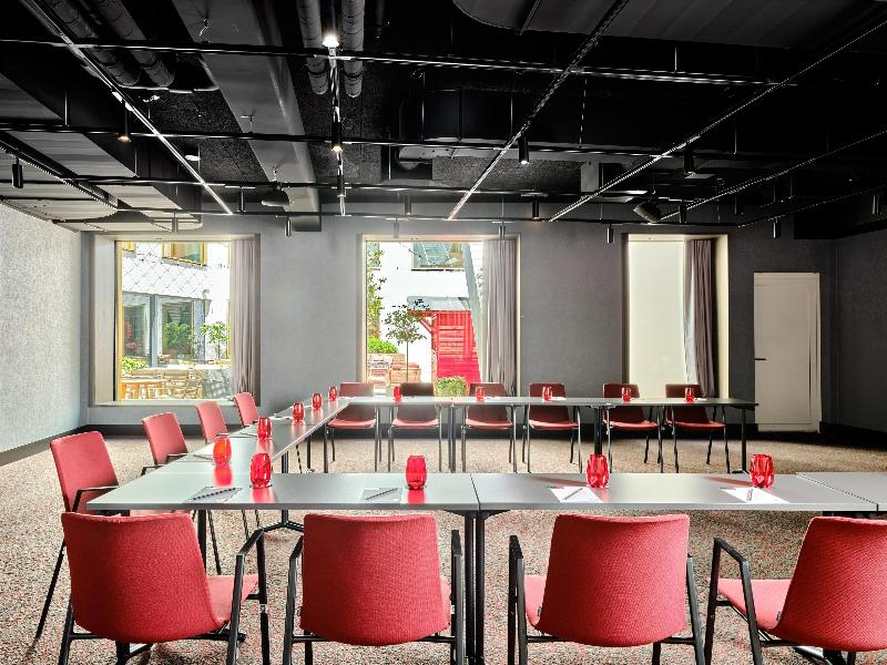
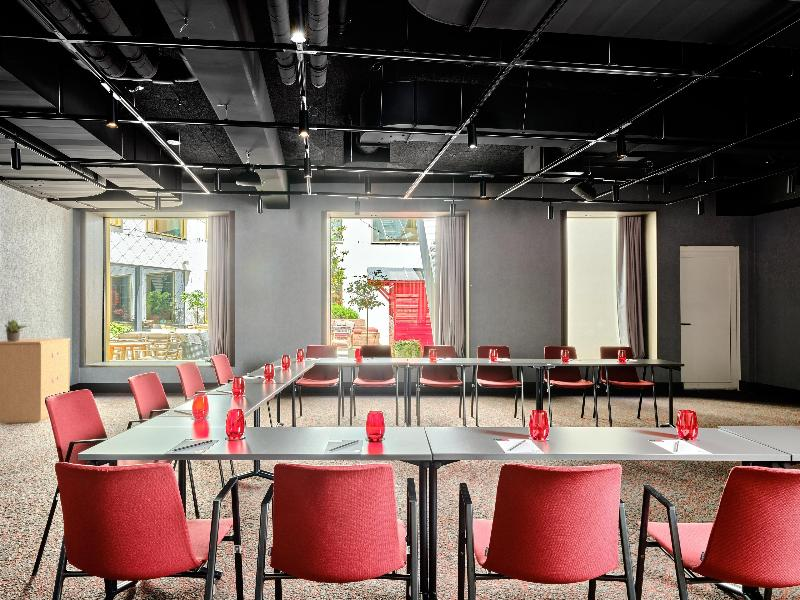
+ filing cabinet [0,337,71,424]
+ potted plant [2,318,29,342]
